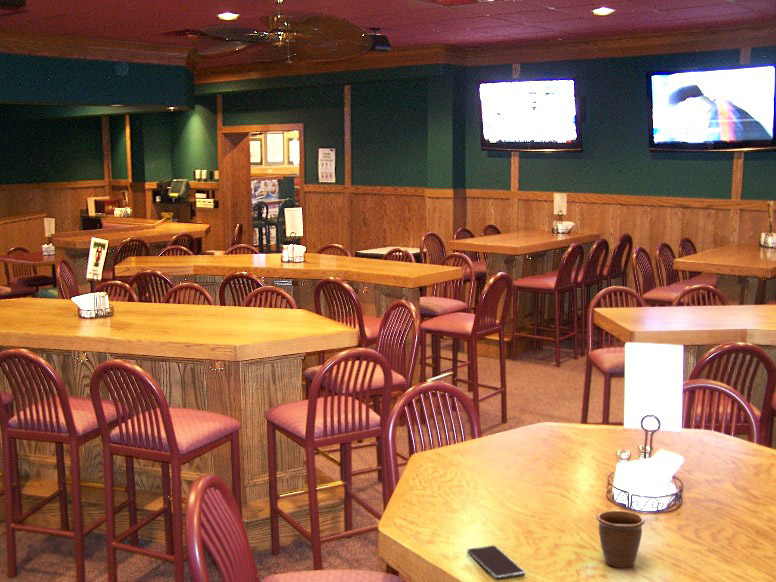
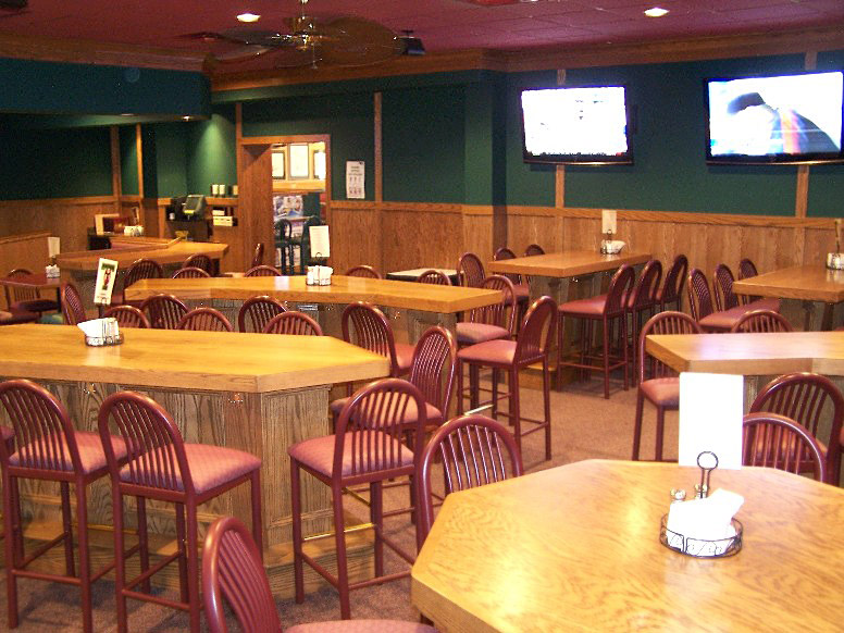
- smartphone [467,544,526,581]
- mug [595,510,646,569]
